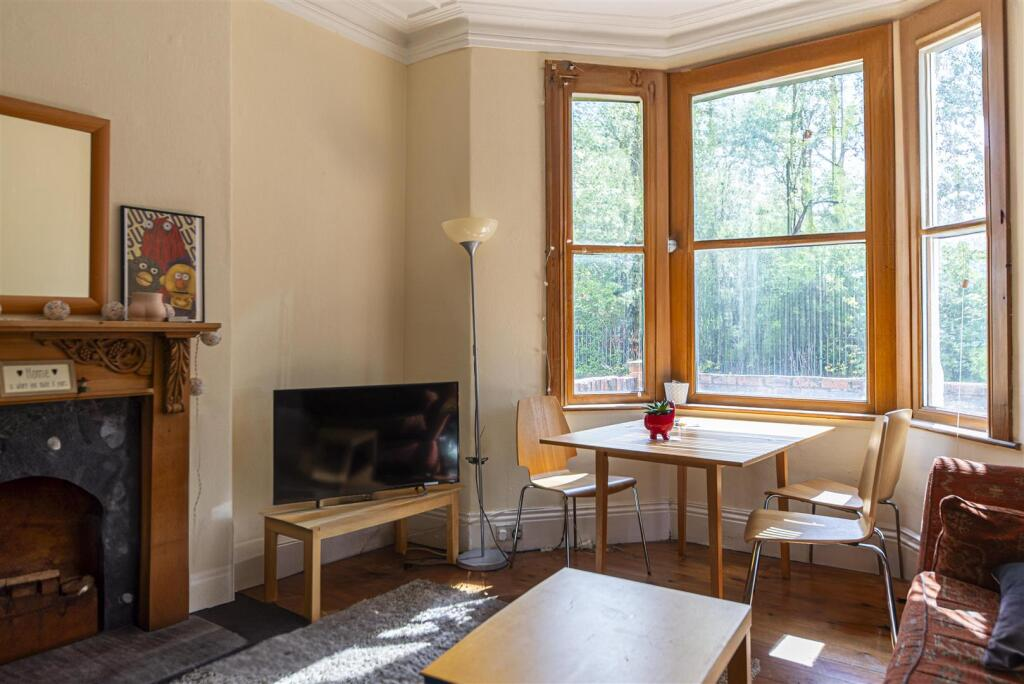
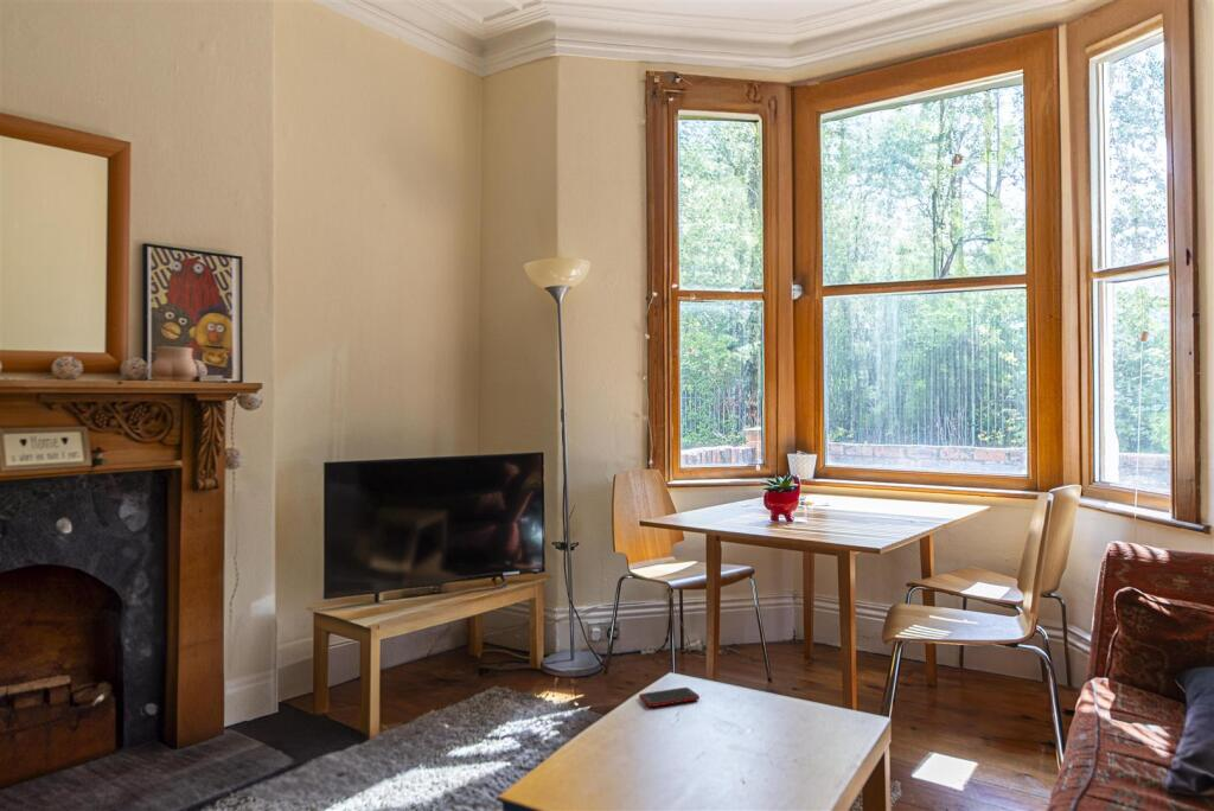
+ cell phone [638,687,701,708]
